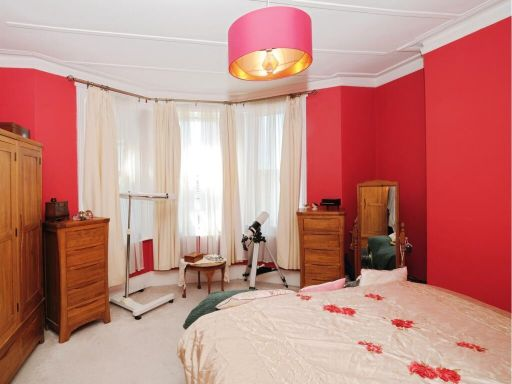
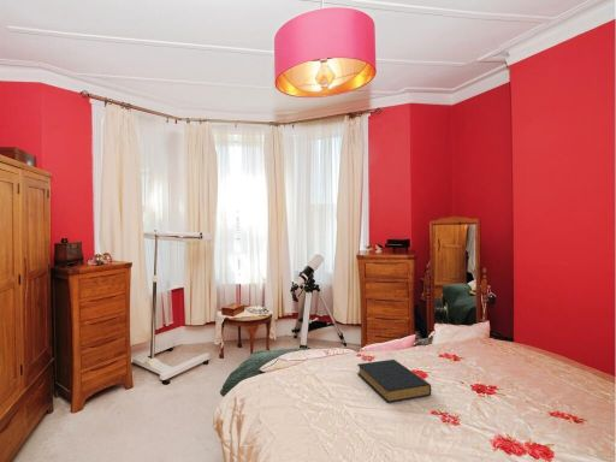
+ hardback book [356,359,432,403]
